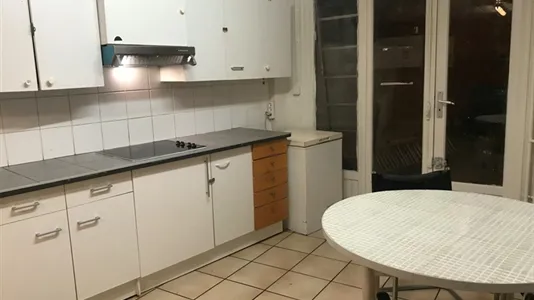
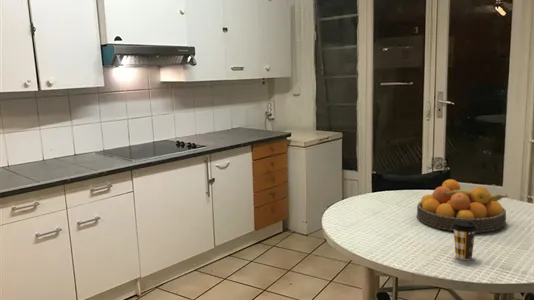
+ coffee cup [452,221,477,261]
+ fruit bowl [416,178,509,233]
